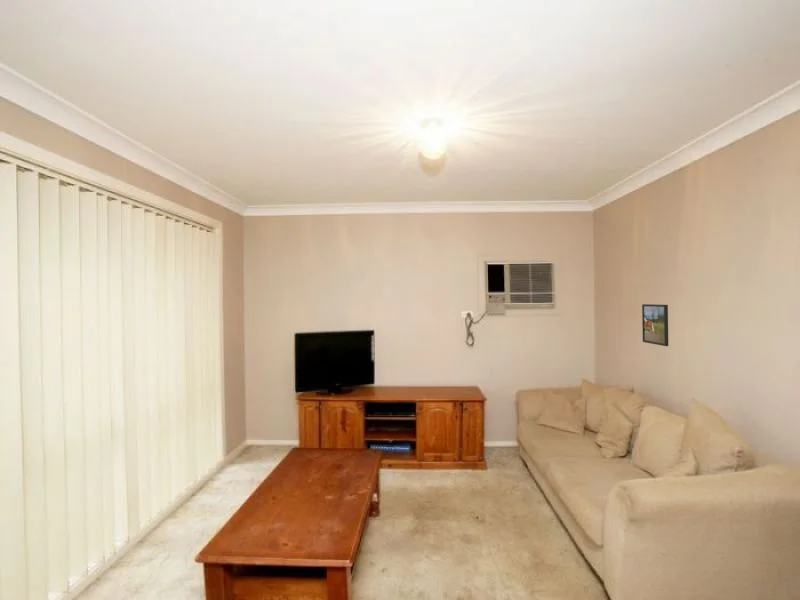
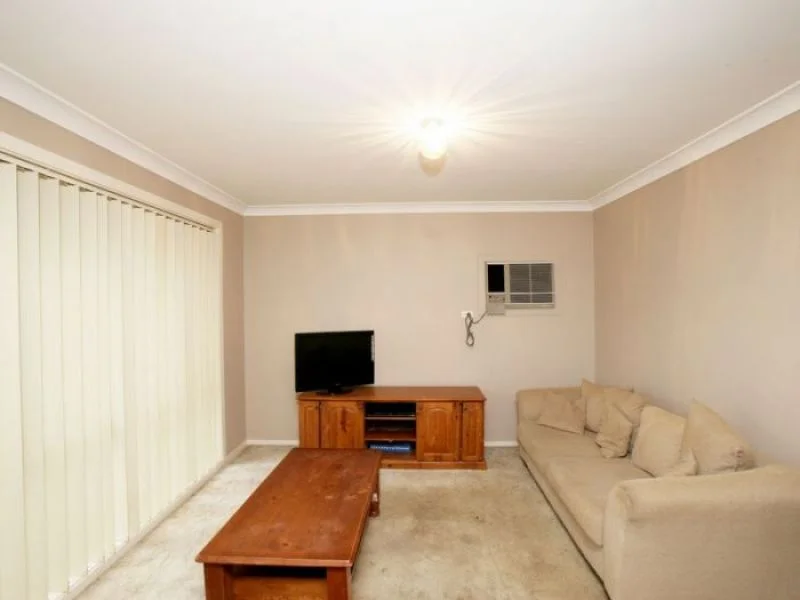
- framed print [641,303,669,347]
